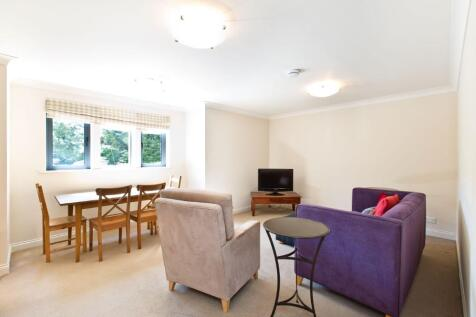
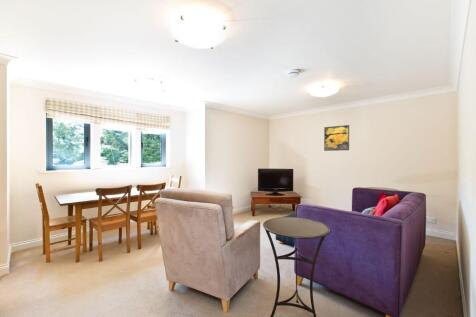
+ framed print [323,124,350,152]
